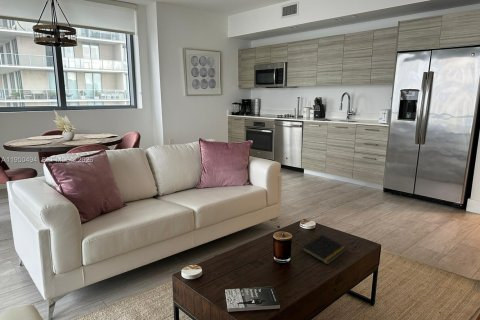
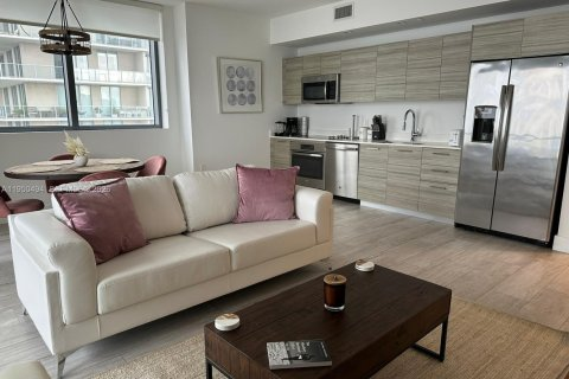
- notepad [300,234,348,265]
